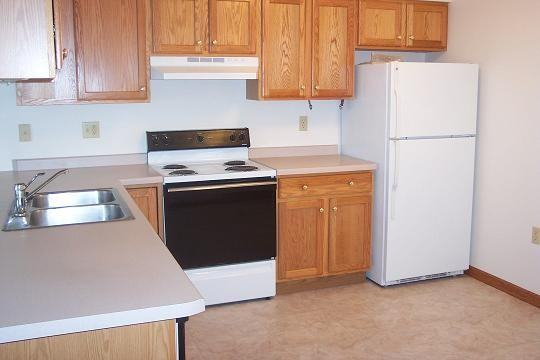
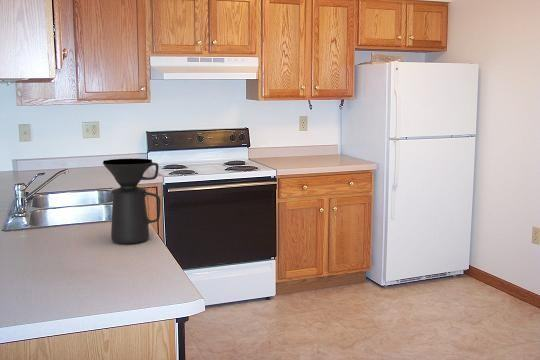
+ coffee maker [102,158,161,245]
